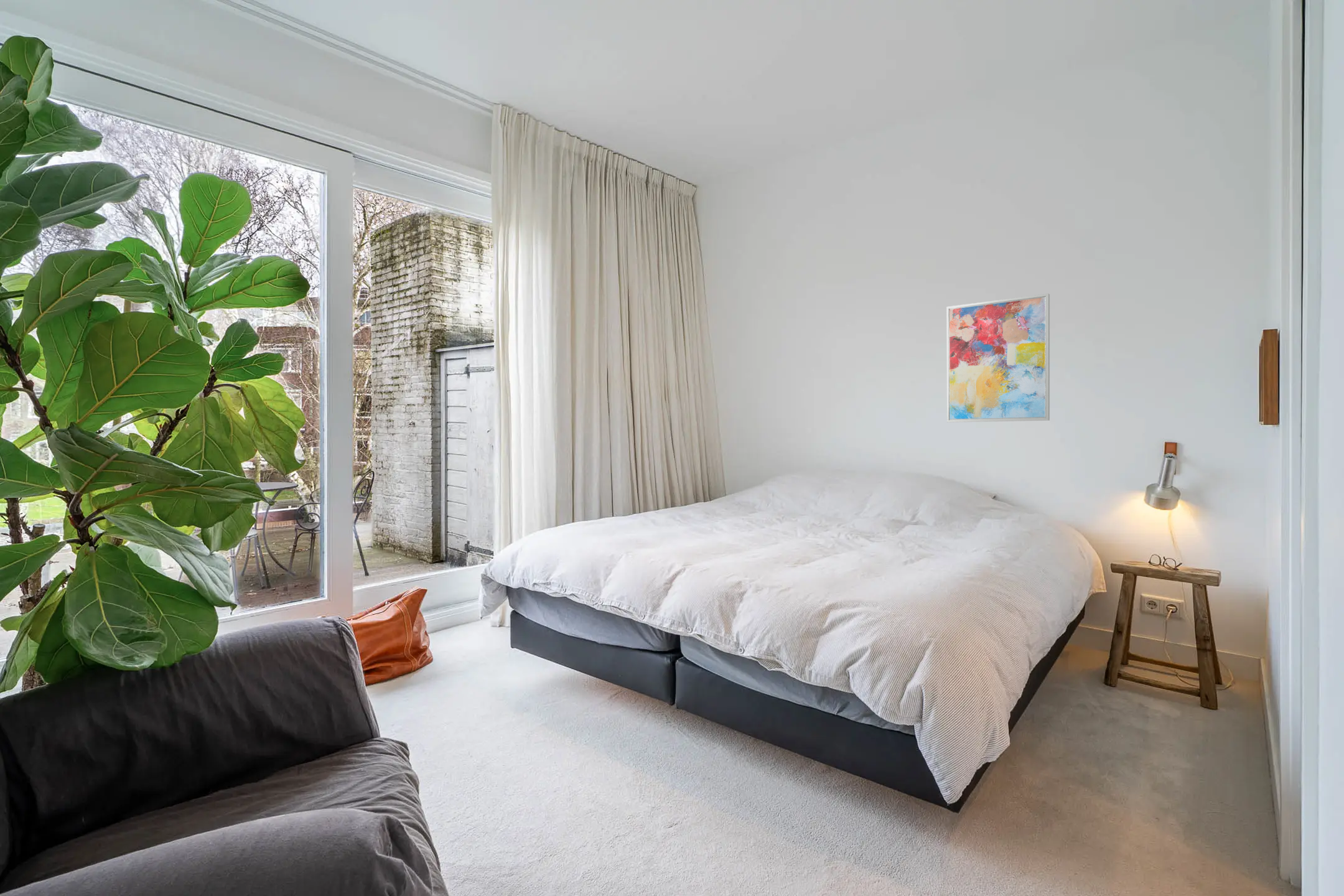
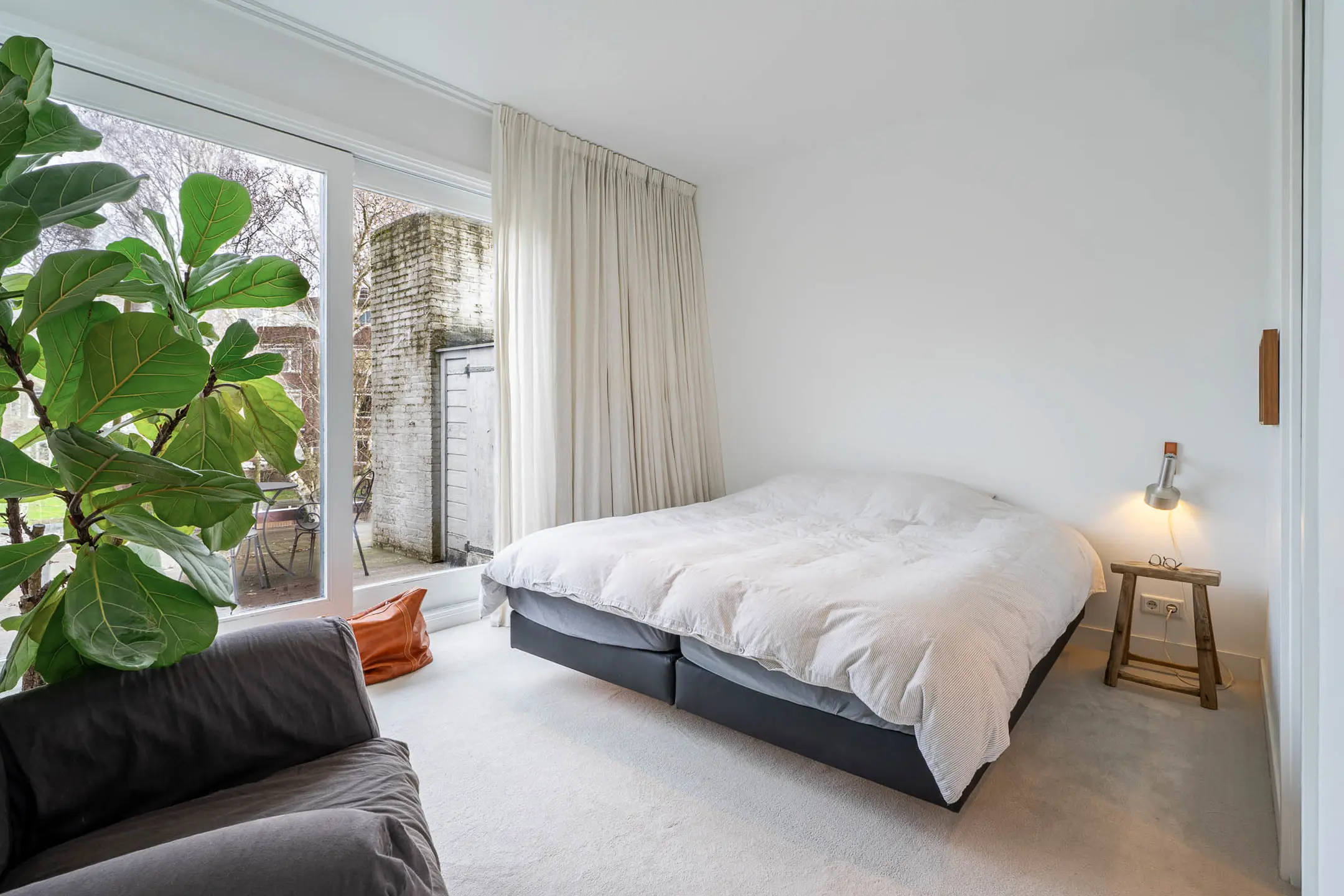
- wall art [946,293,1050,423]
